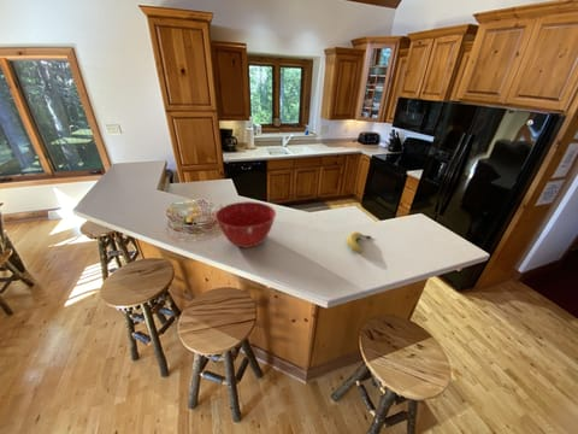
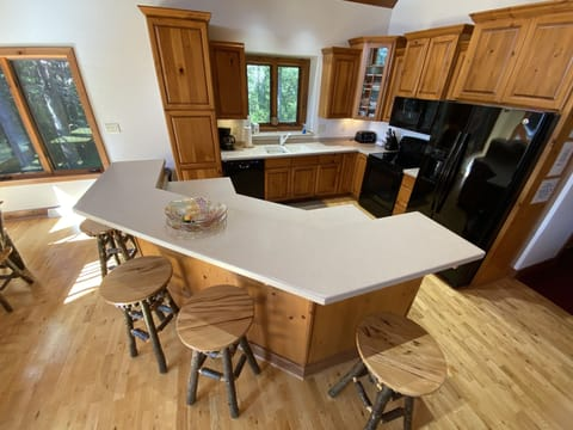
- fruit [347,231,372,254]
- mixing bowl [214,200,277,248]
